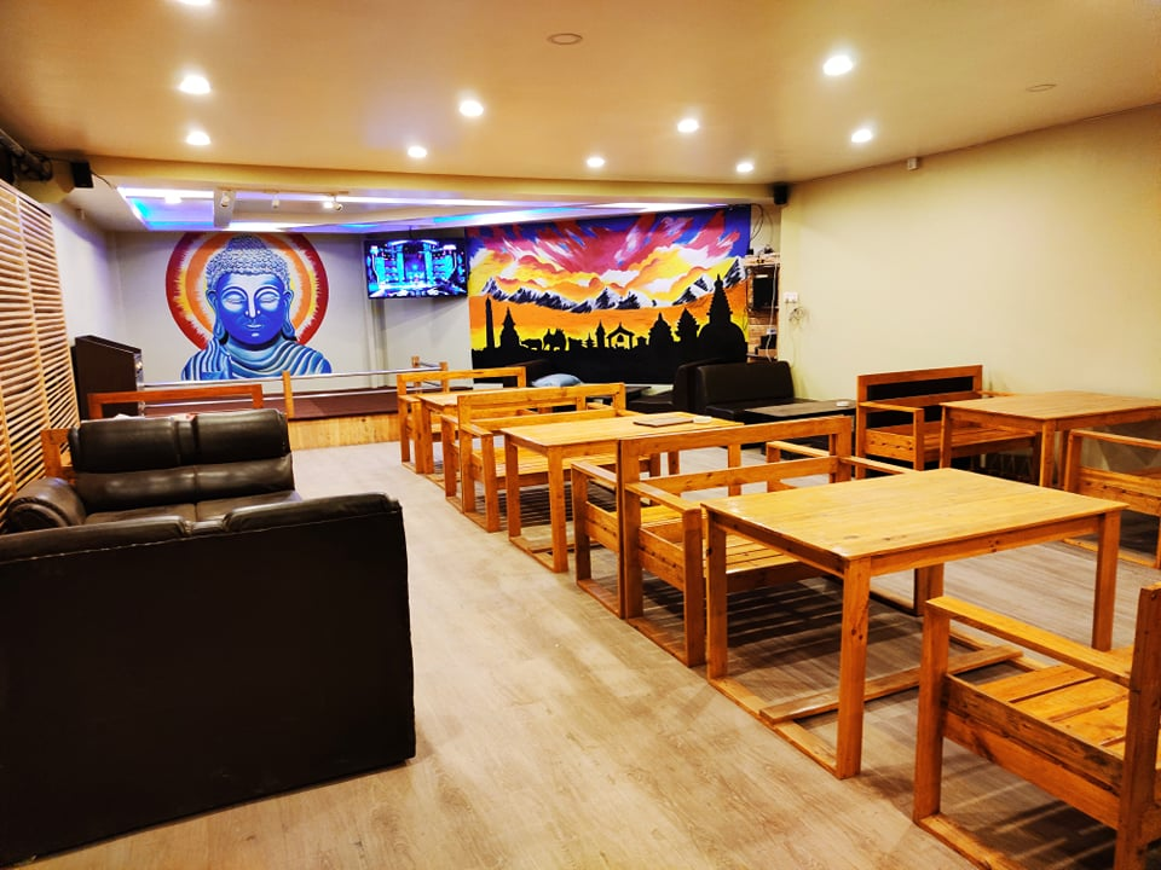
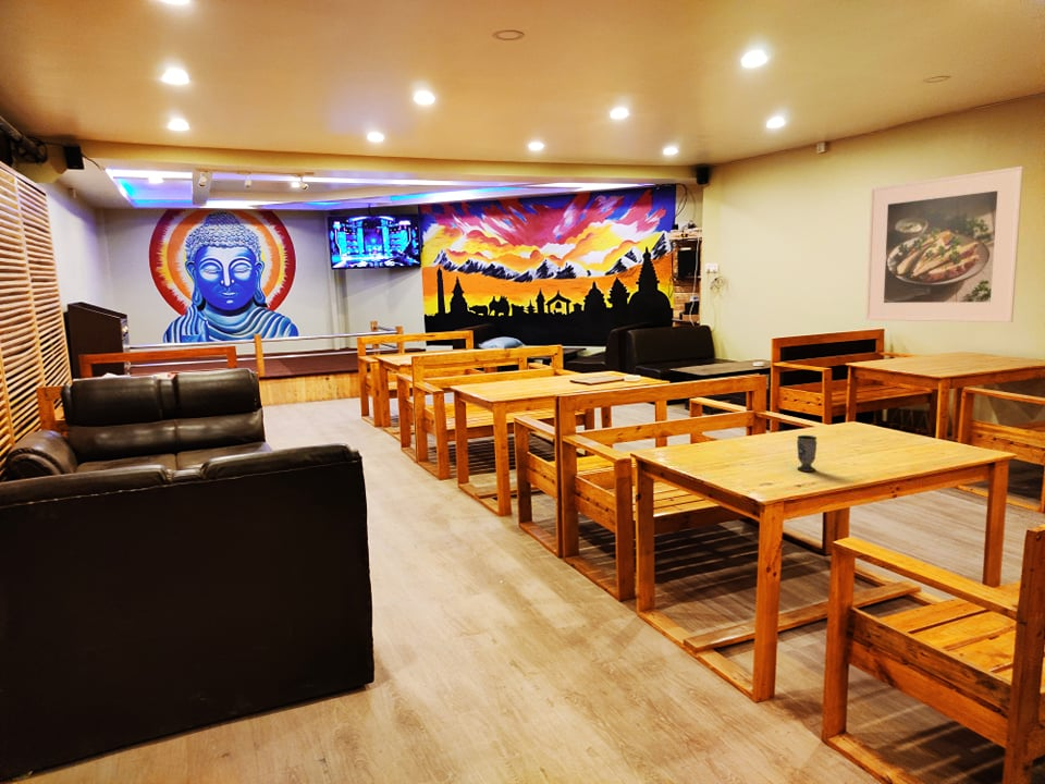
+ cup [796,434,817,473]
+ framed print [864,166,1024,323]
